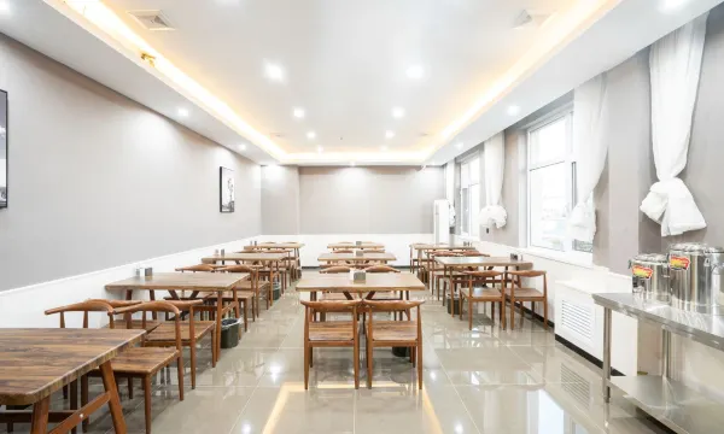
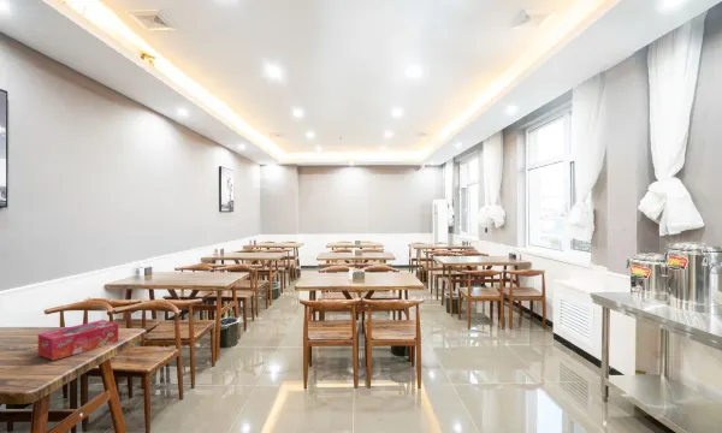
+ tissue box [37,319,119,362]
